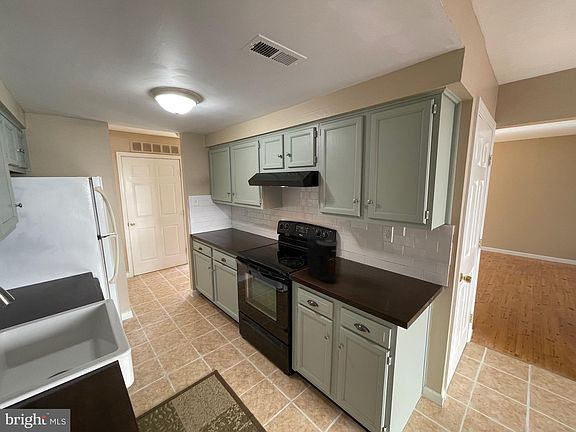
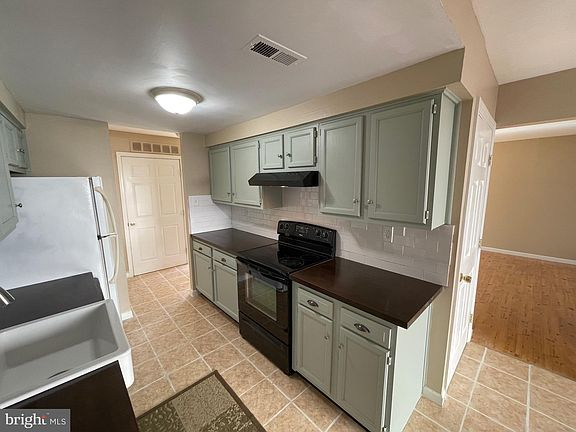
- coffee maker [307,236,338,284]
